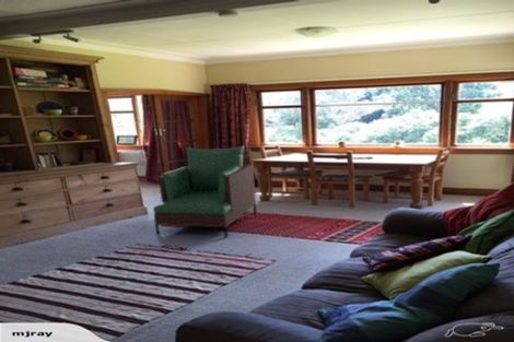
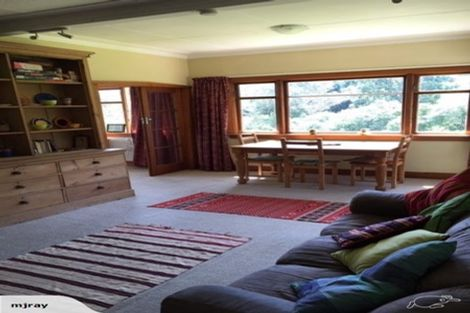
- armchair [152,145,257,239]
